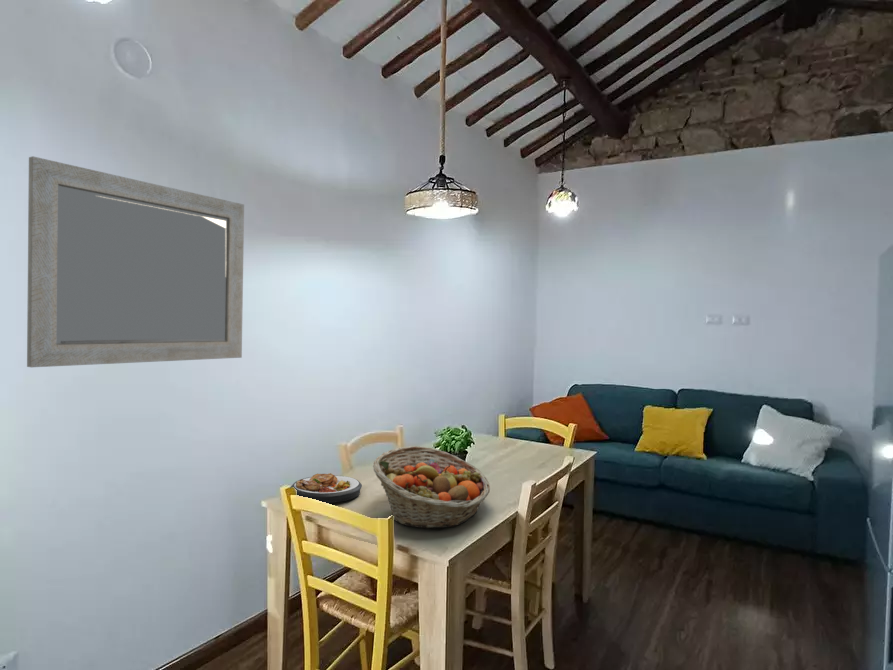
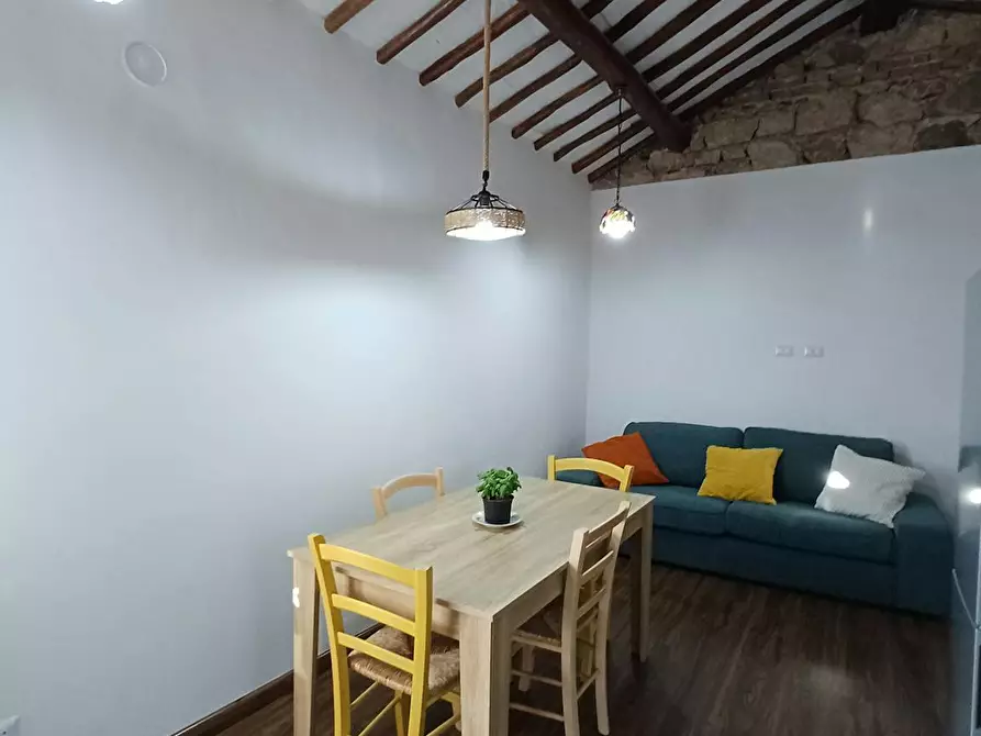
- fruit basket [372,445,491,530]
- home mirror [26,155,245,368]
- plate [290,472,363,504]
